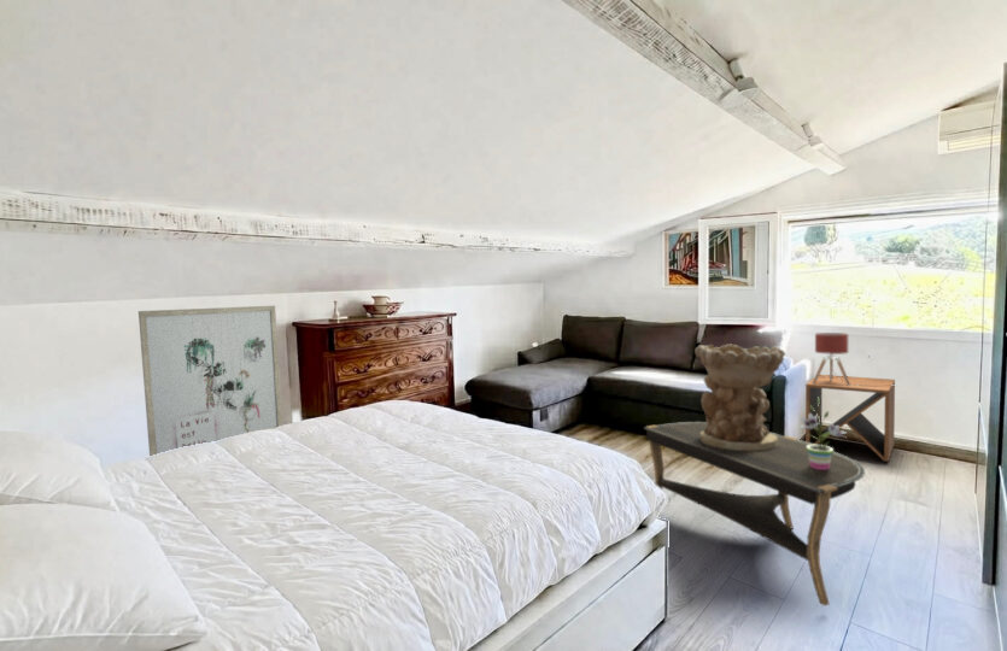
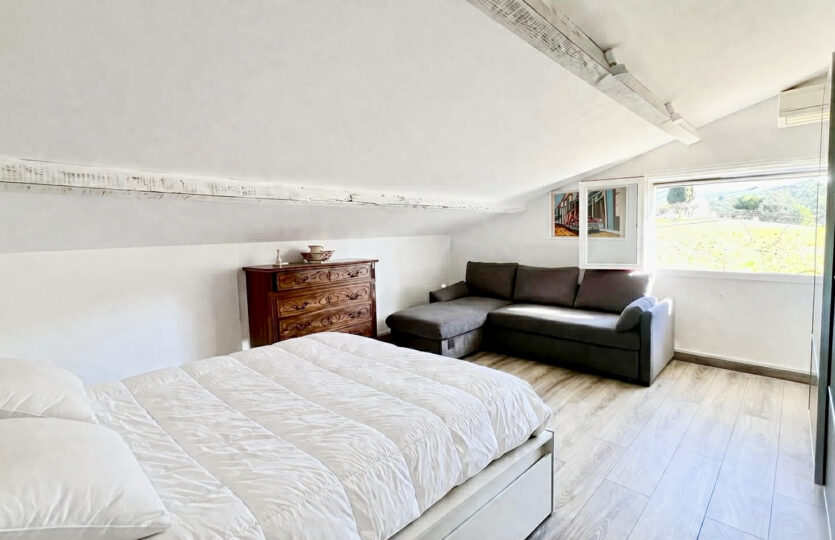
- table lamp [813,332,896,386]
- wall art [137,305,283,457]
- side table [804,374,896,463]
- potted plant [797,397,847,470]
- coffee table [643,421,866,608]
- decorative bowl [693,344,786,451]
